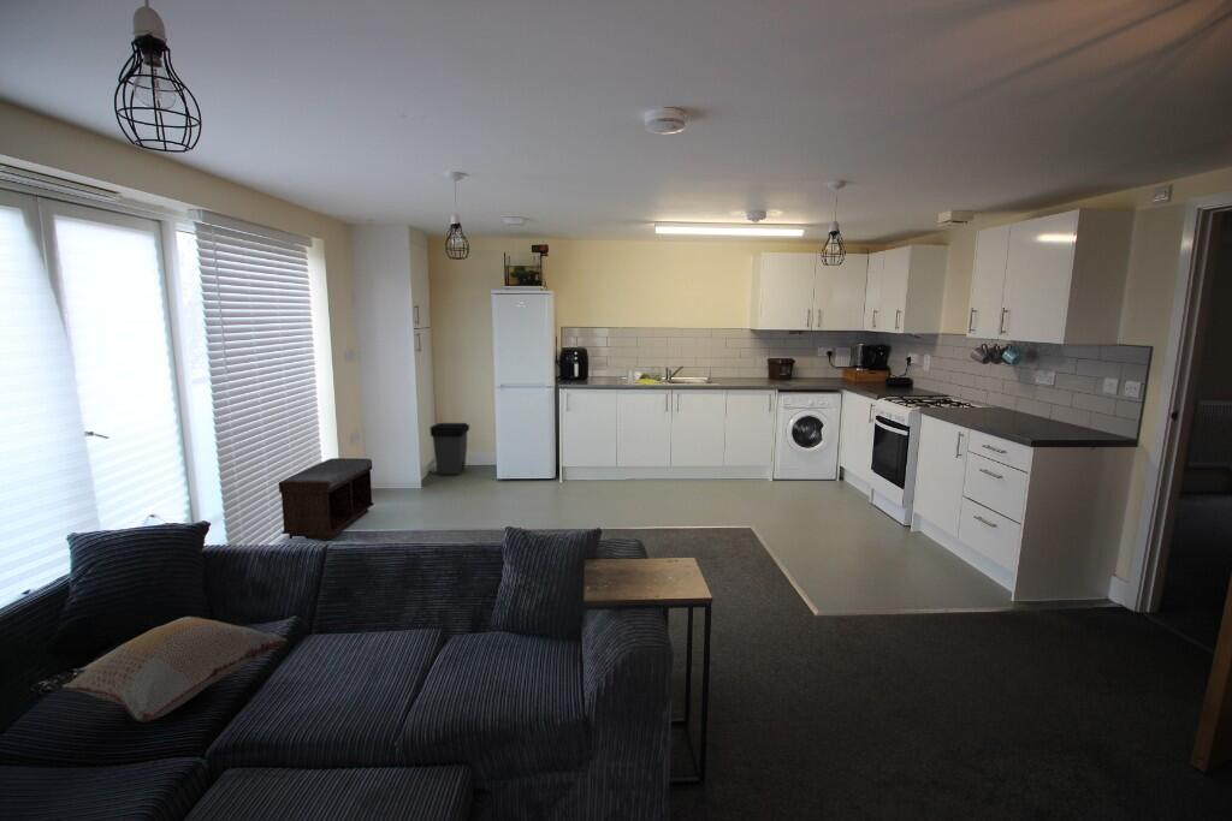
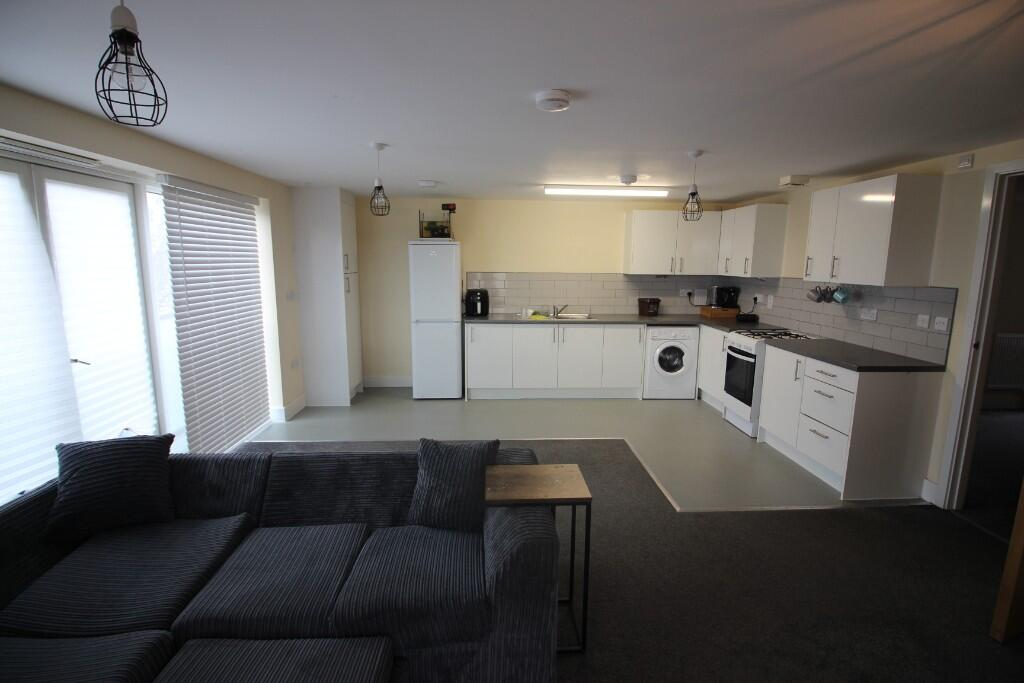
- trash can [428,422,470,476]
- bench [278,457,375,541]
- decorative pillow [30,615,289,724]
